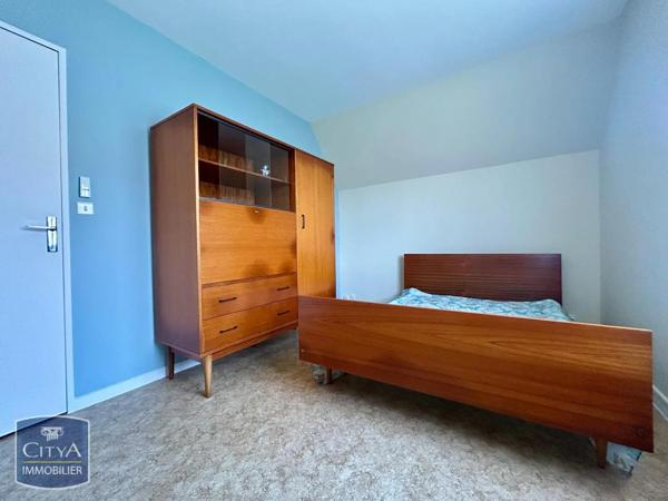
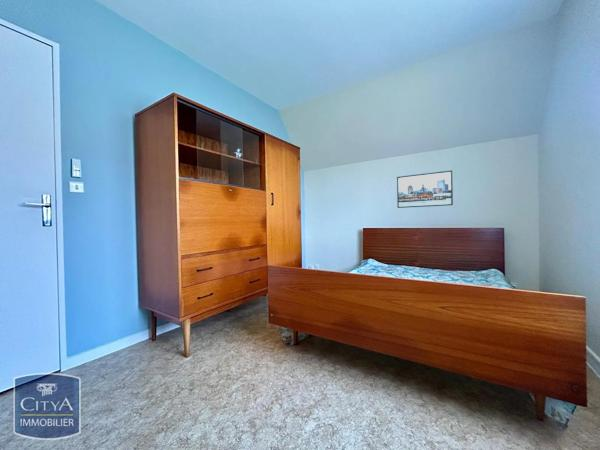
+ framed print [396,169,454,209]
